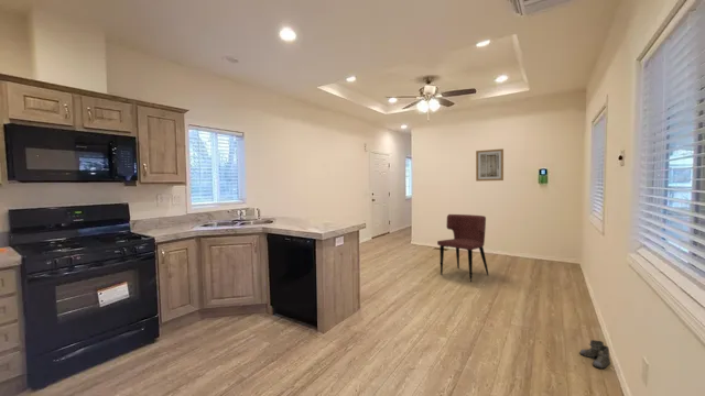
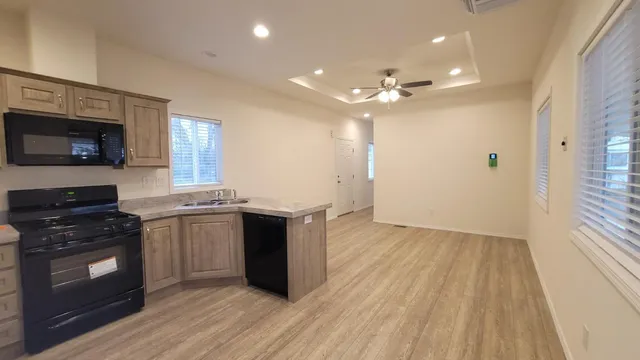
- wall art [475,147,505,183]
- boots [578,339,611,370]
- dining chair [436,213,490,283]
